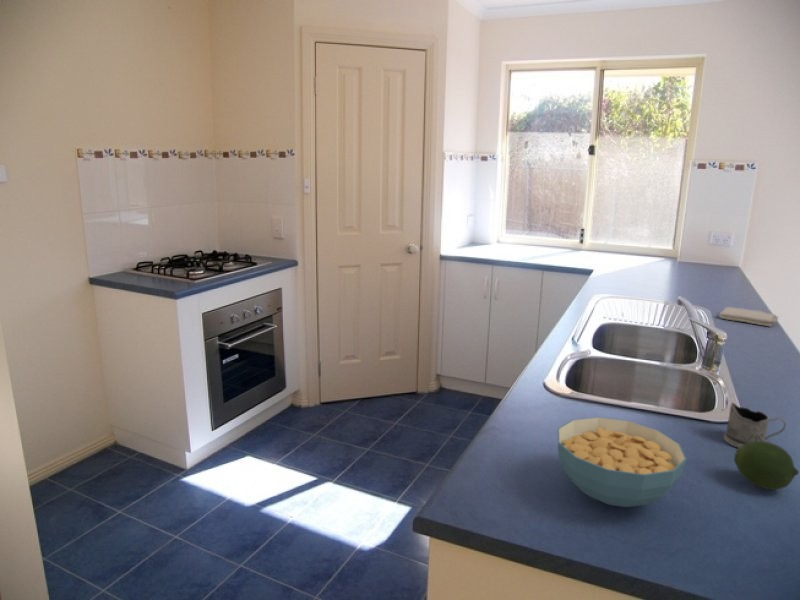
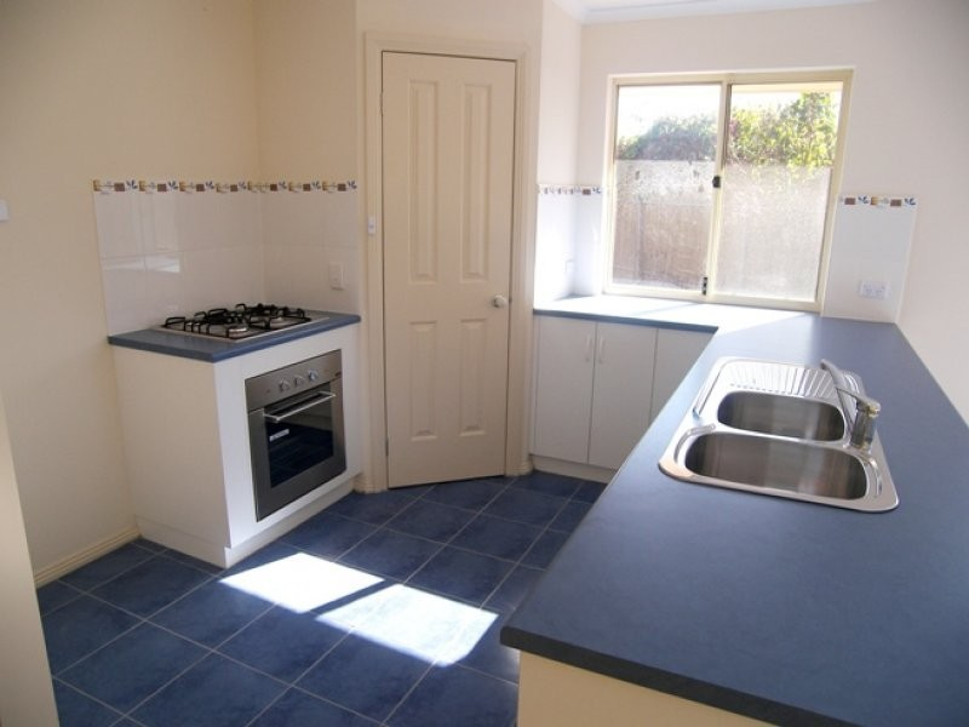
- tea glass holder [722,402,787,449]
- washcloth [718,306,779,328]
- fruit [733,440,800,491]
- cereal bowl [557,416,687,508]
